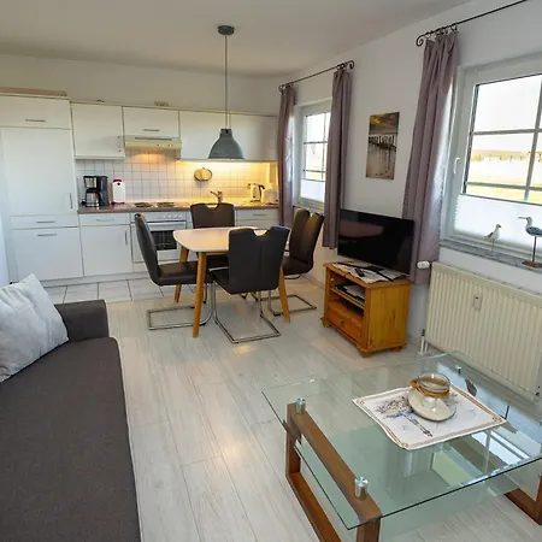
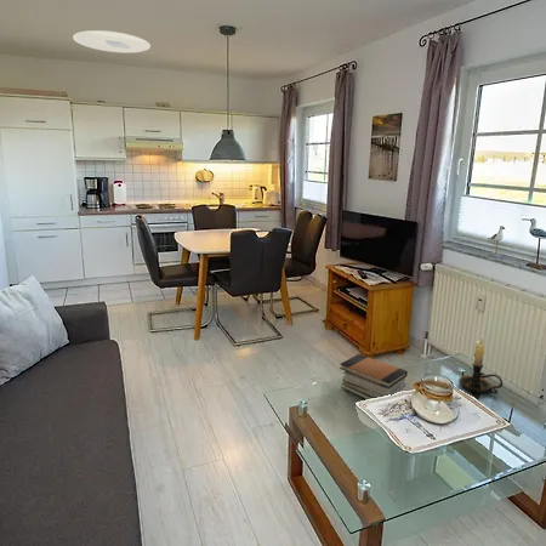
+ book stack [339,353,409,400]
+ ceiling light [72,29,152,55]
+ candle holder [457,332,504,396]
